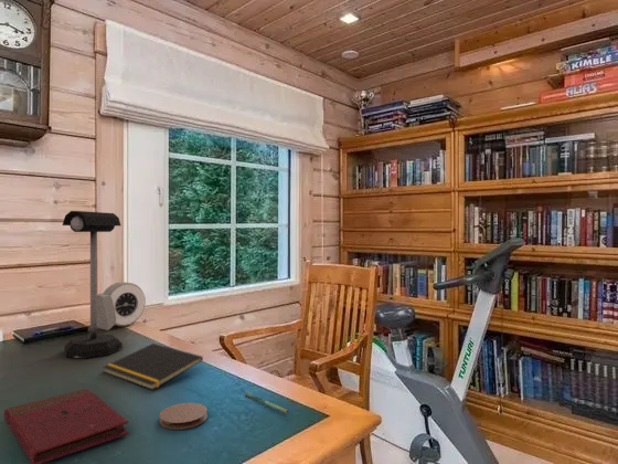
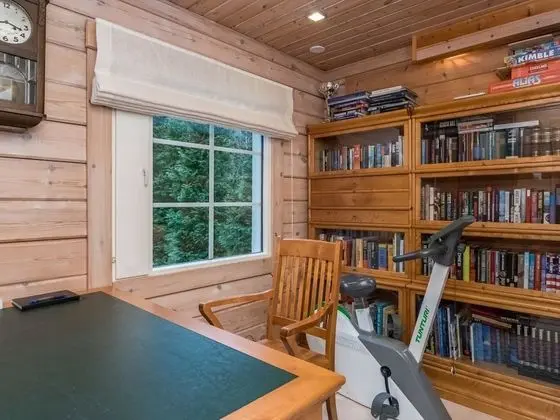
- coaster [159,402,209,431]
- book [3,388,130,464]
- pen [244,391,289,414]
- mailbox [62,210,122,359]
- notepad [102,342,204,391]
- alarm clock [97,281,147,331]
